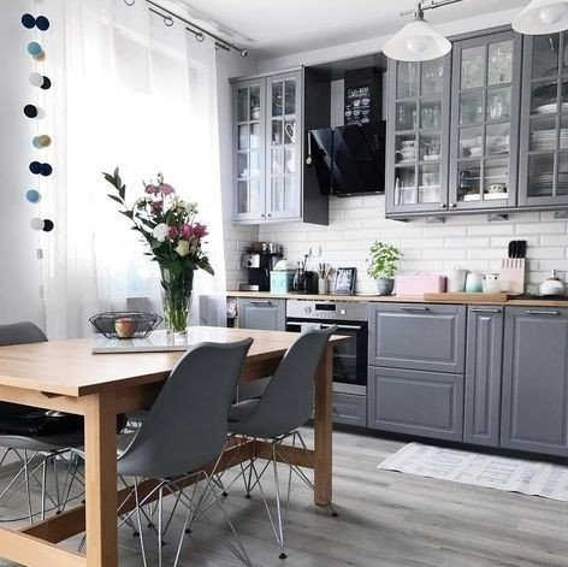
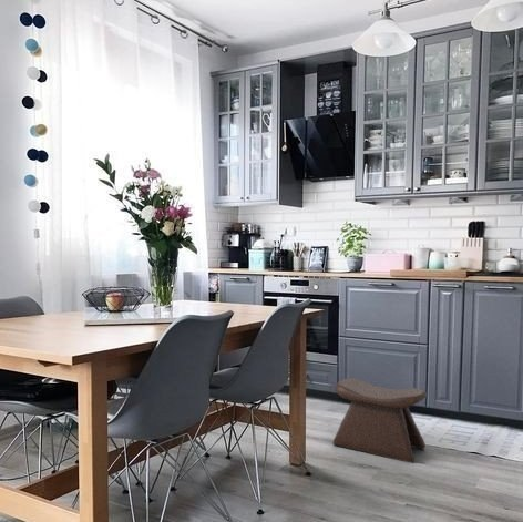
+ stool [331,377,428,464]
